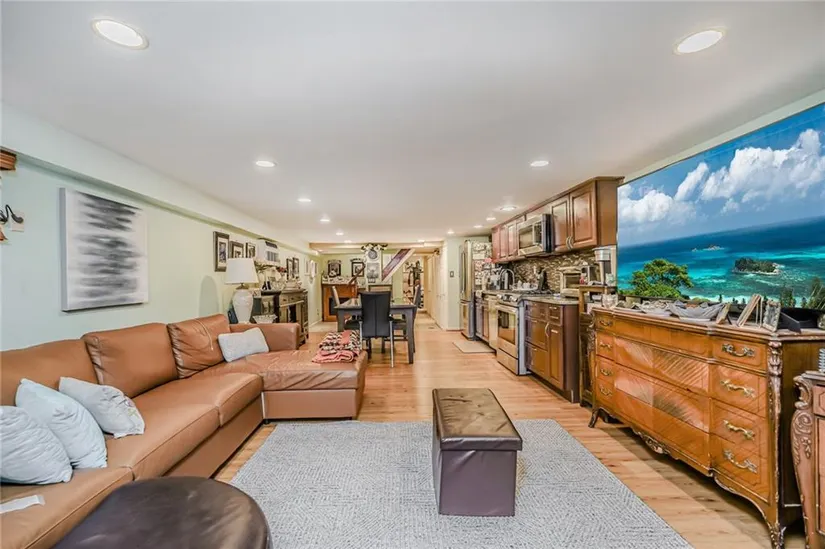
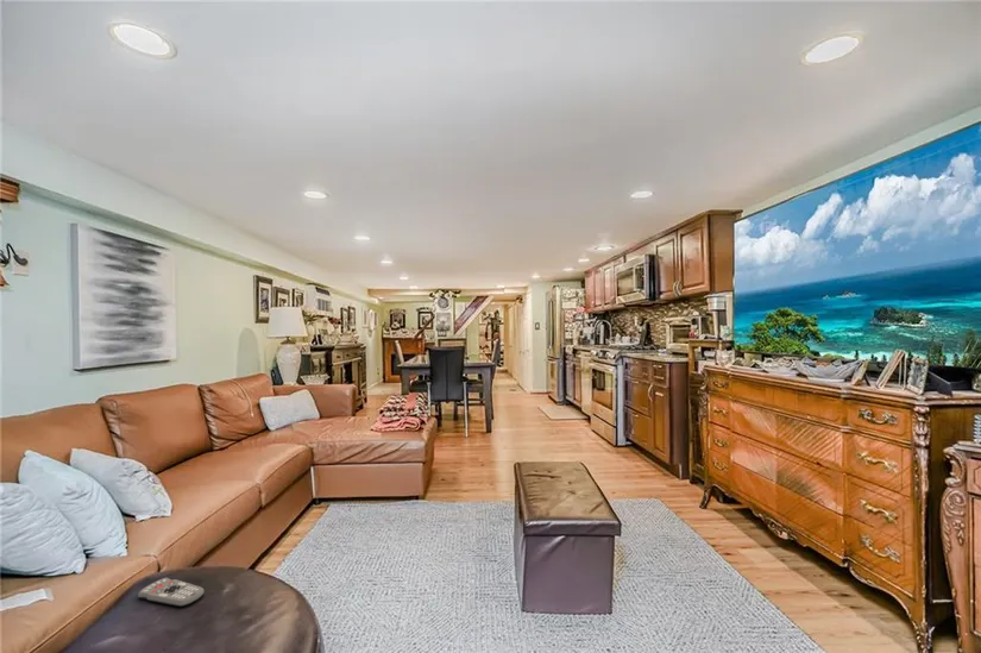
+ remote control [137,577,205,608]
